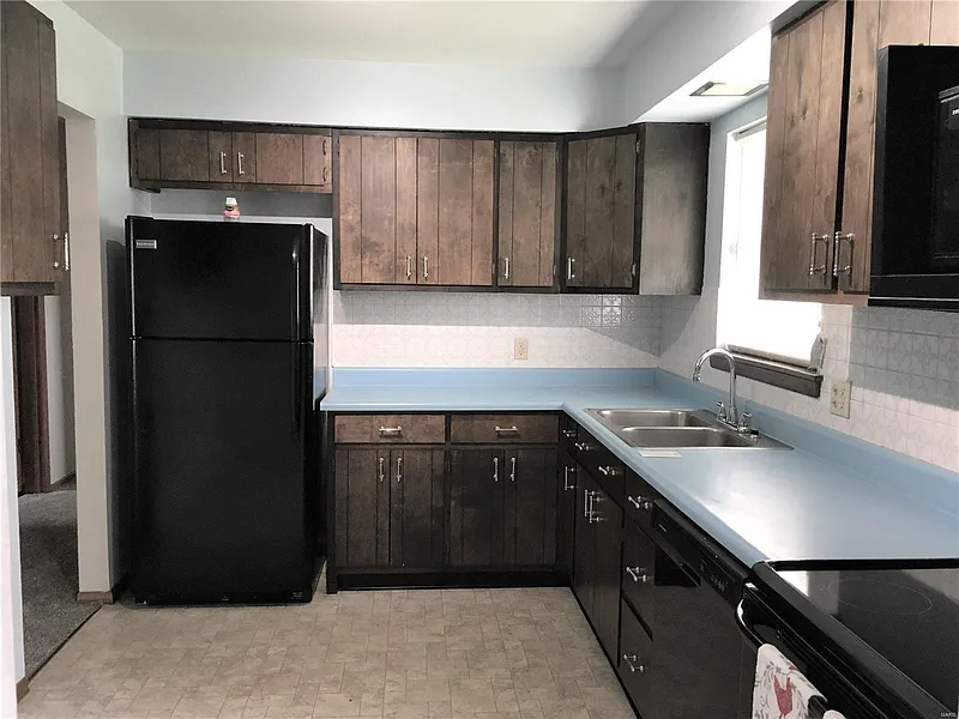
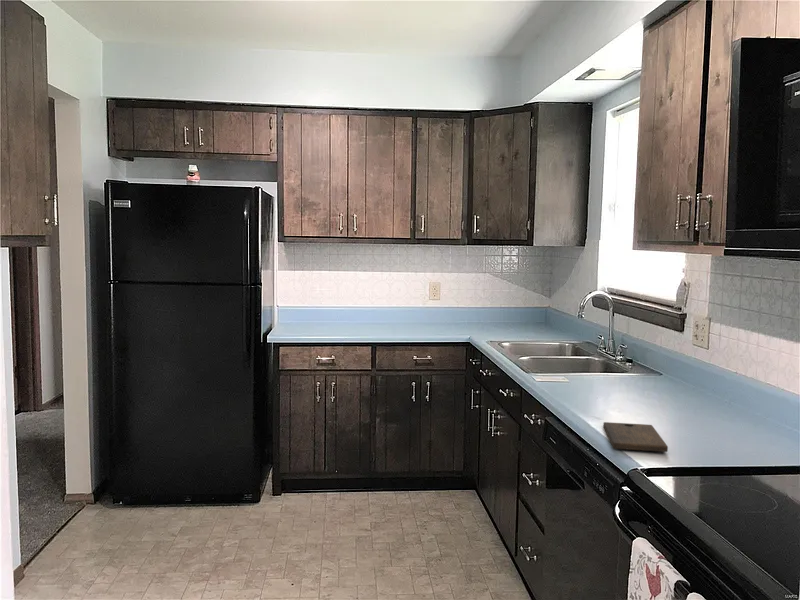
+ cutting board [602,421,669,453]
